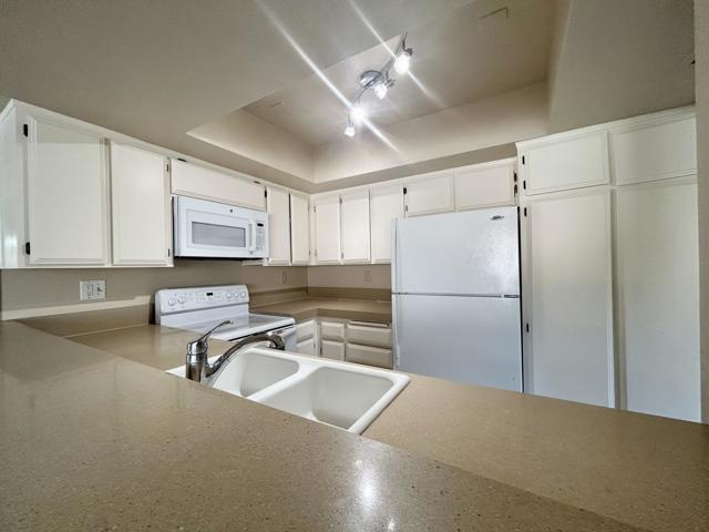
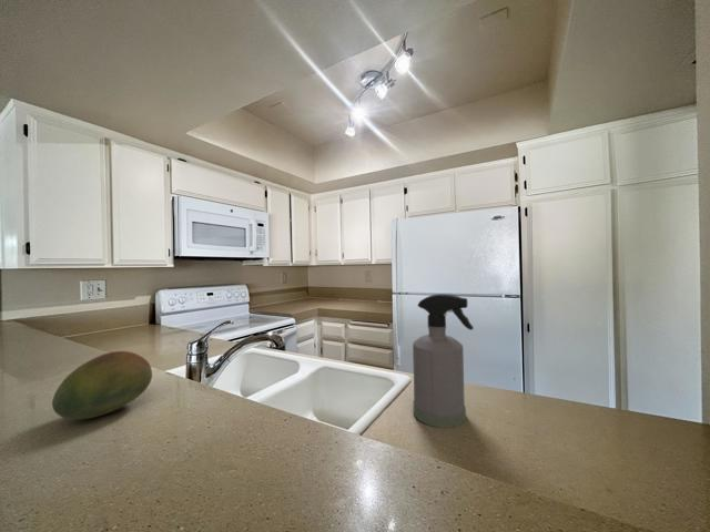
+ spray bottle [412,293,475,429]
+ fruit [51,350,153,421]
